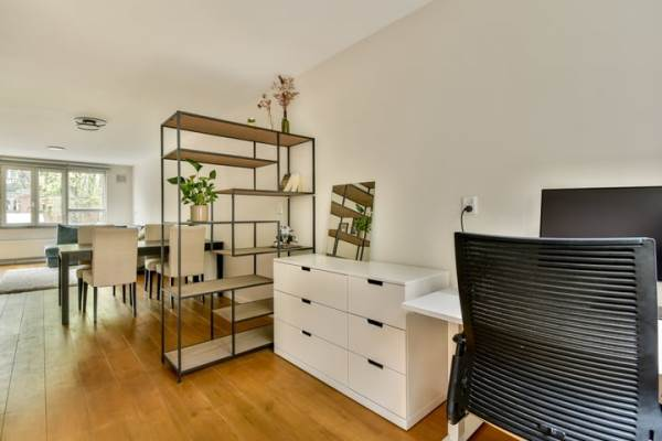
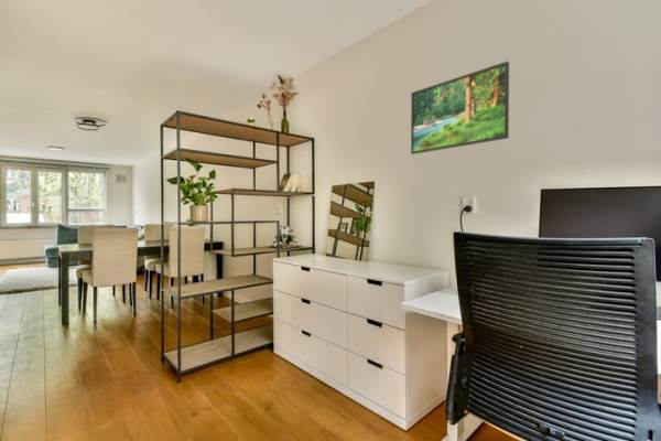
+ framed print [410,60,510,155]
